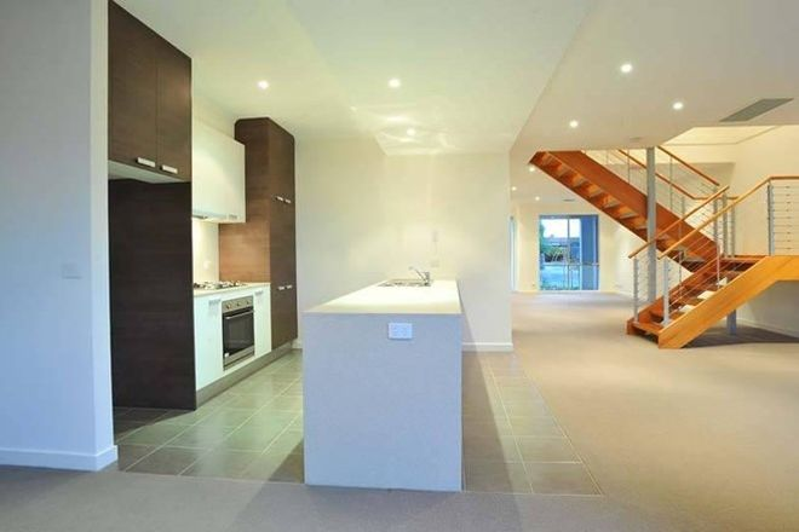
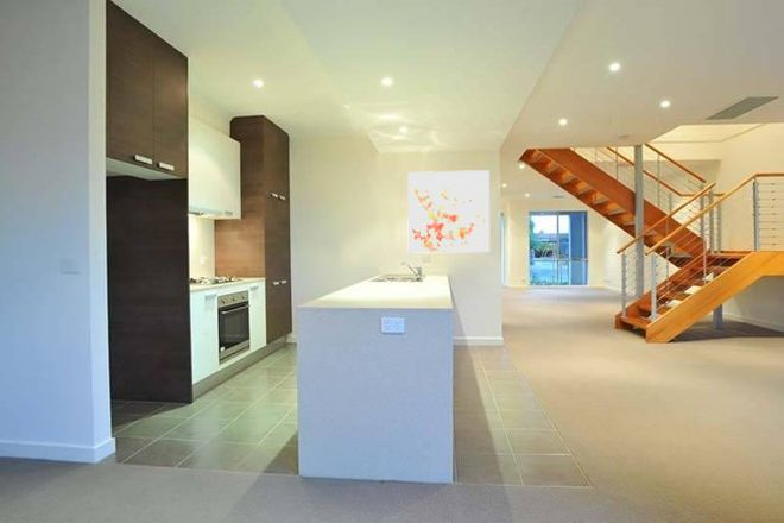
+ wall art [406,169,491,254]
